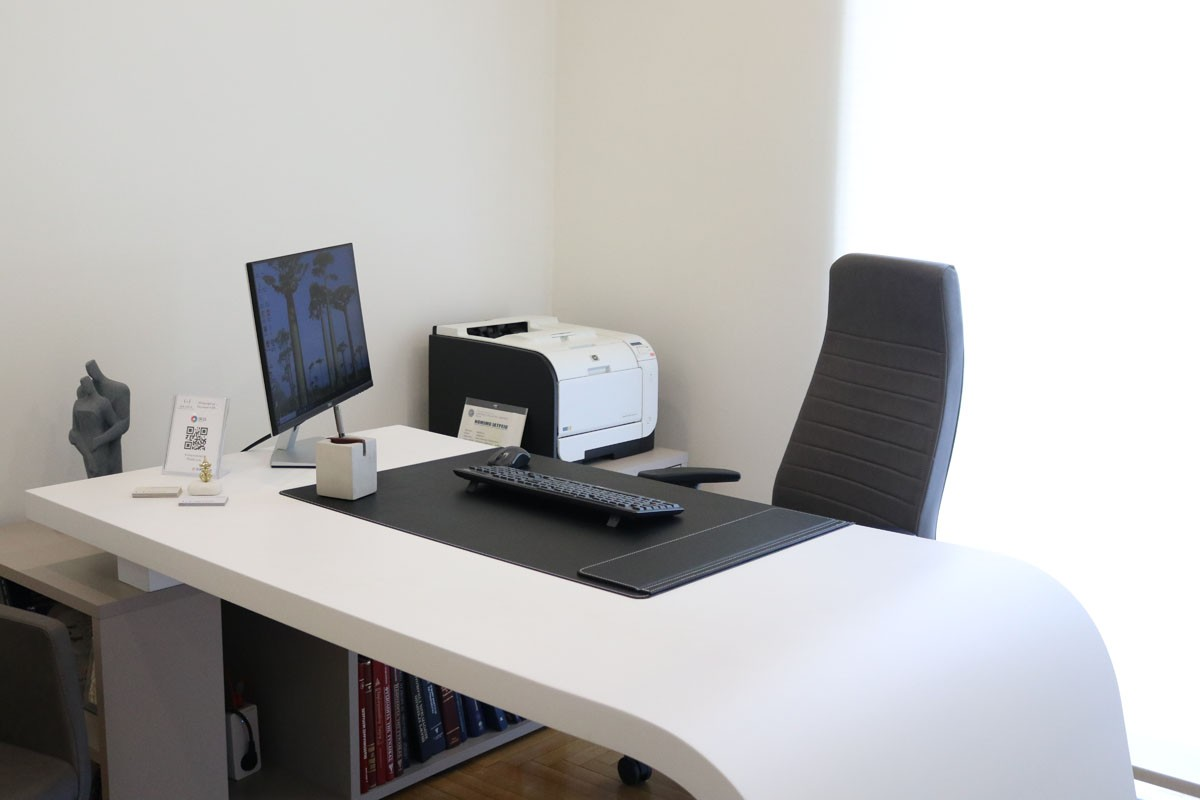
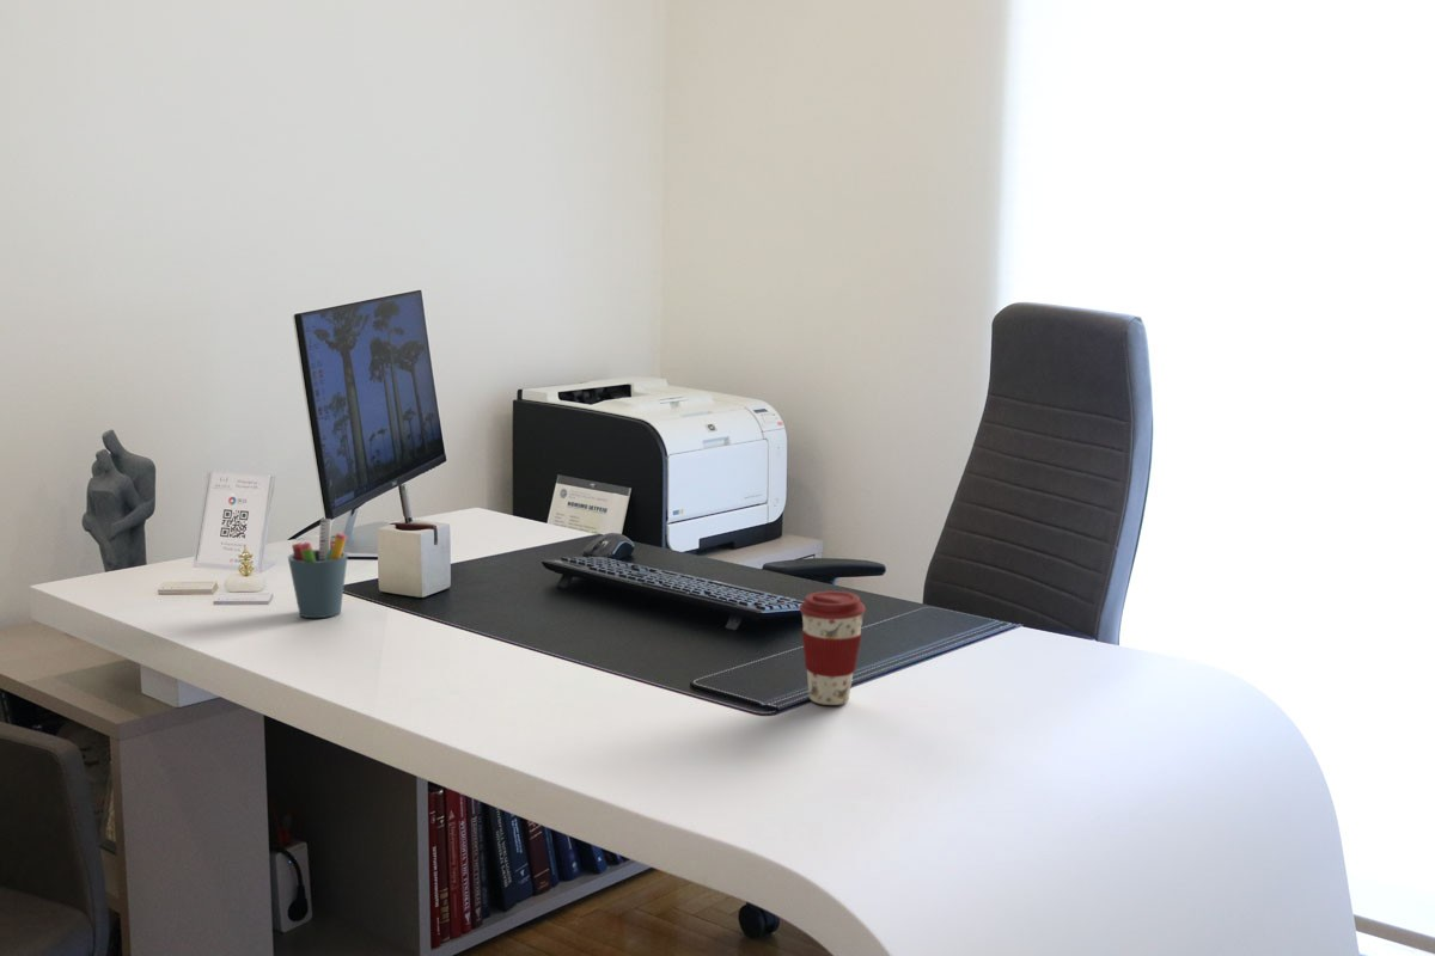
+ pen holder [287,517,349,619]
+ coffee cup [798,590,867,706]
